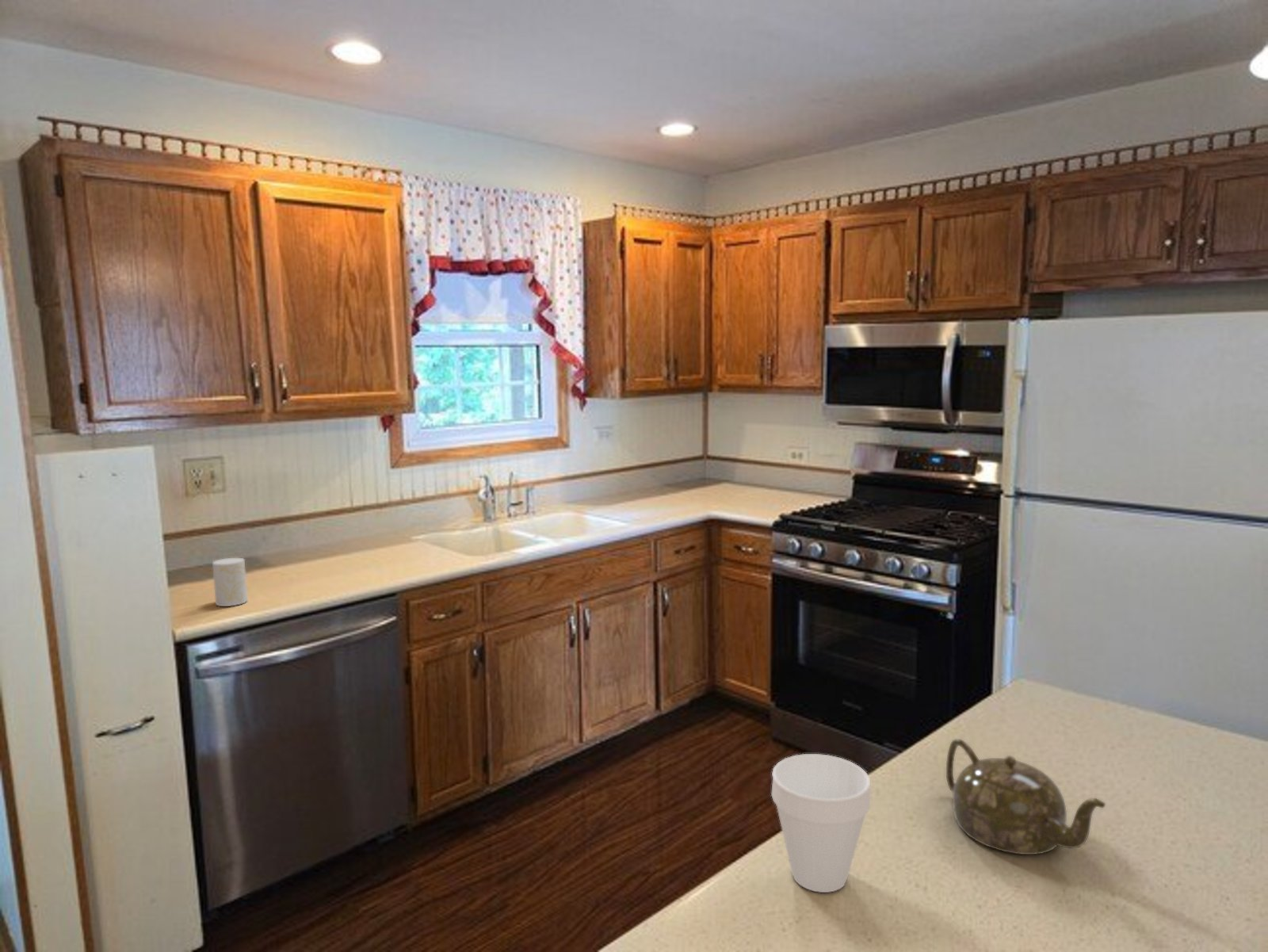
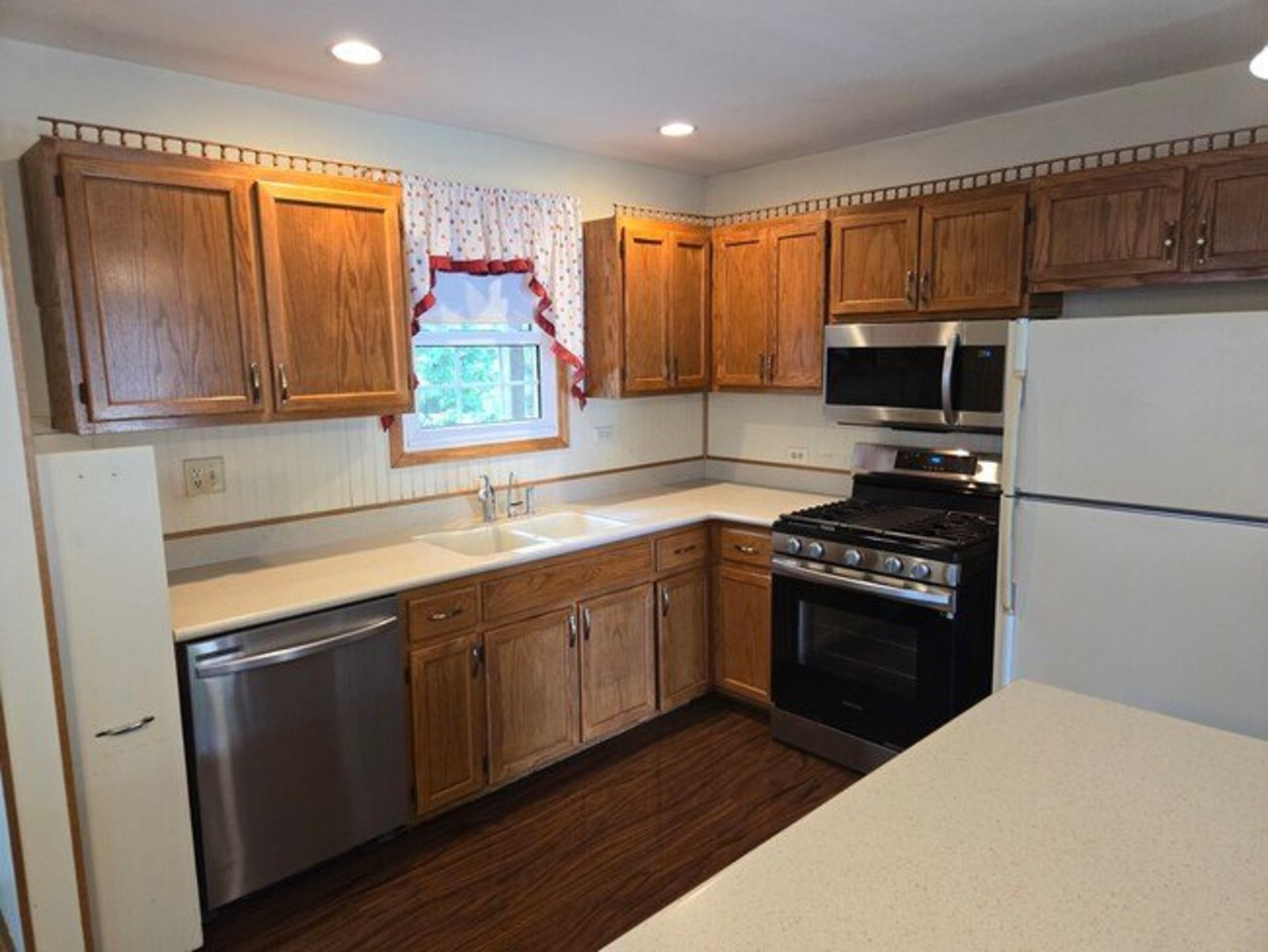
- cup [212,557,248,607]
- teapot [945,738,1106,855]
- cup [770,753,871,893]
